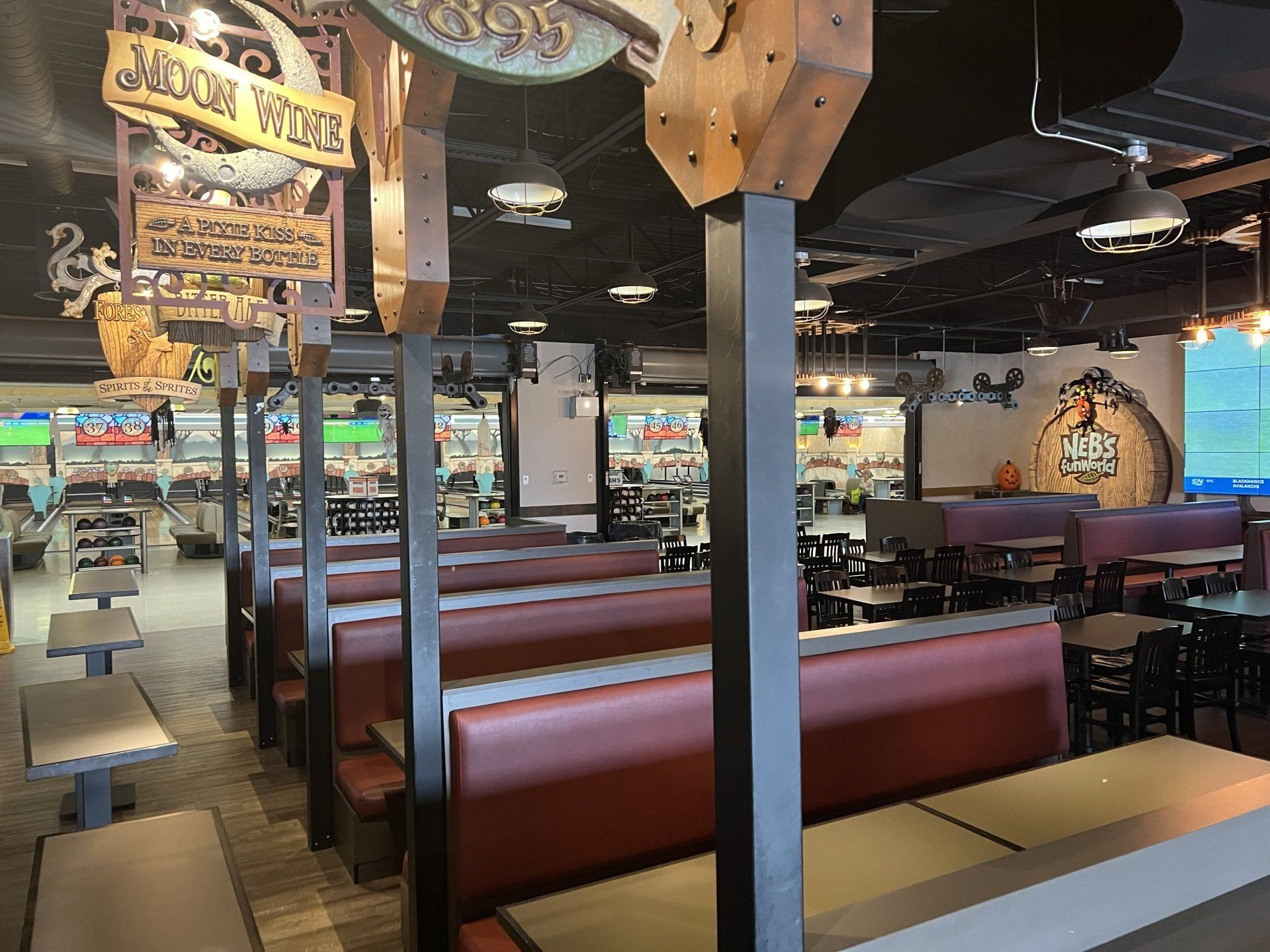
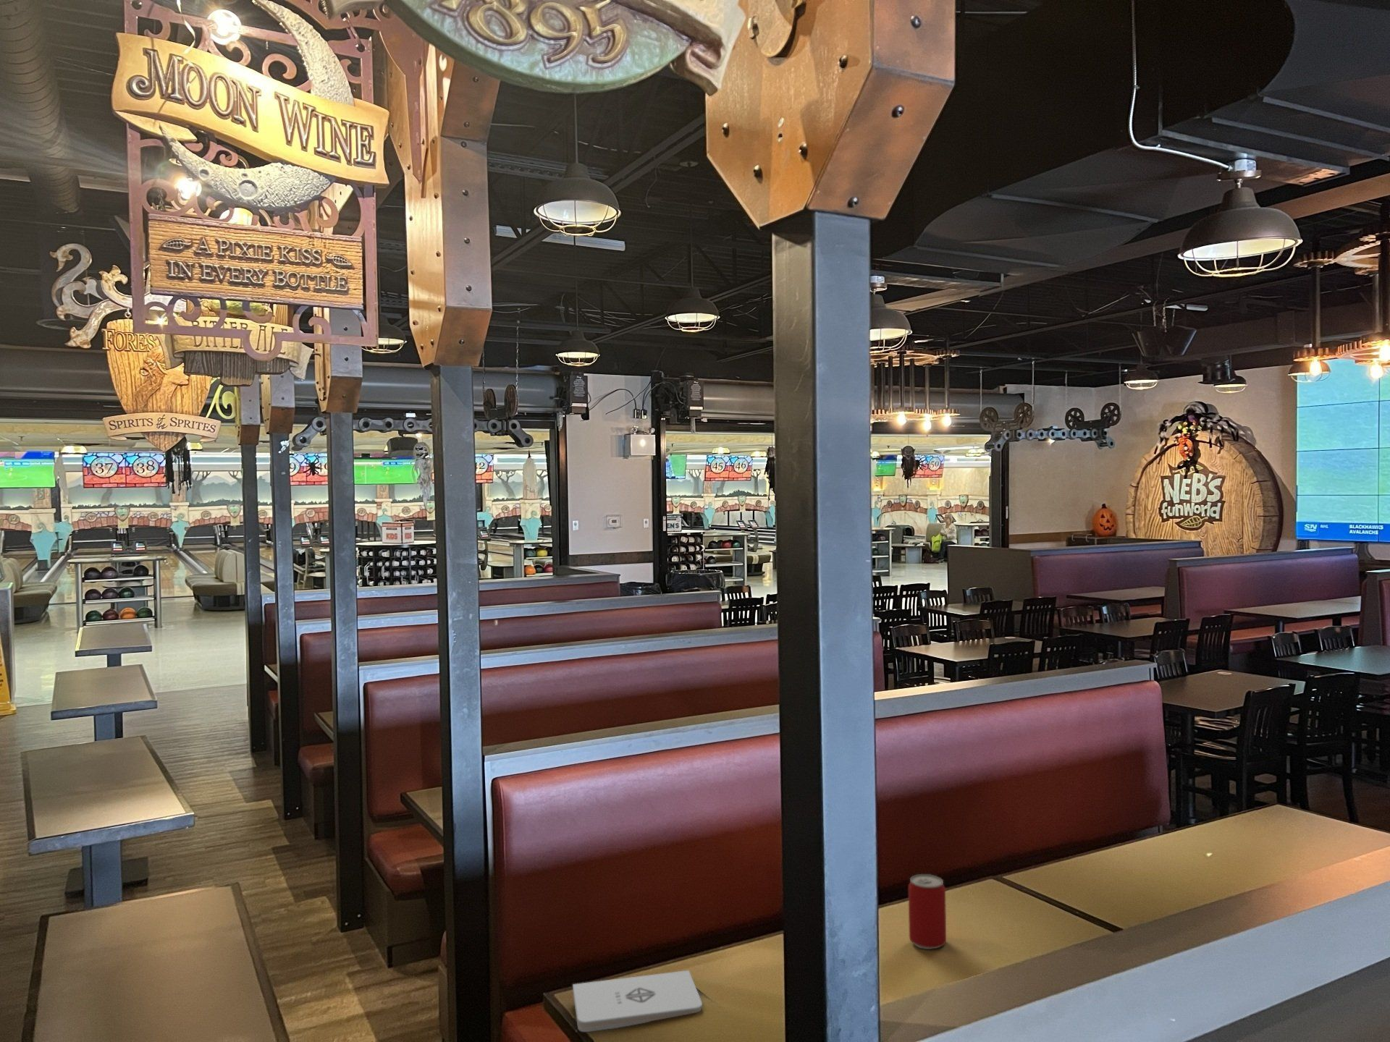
+ notepad [572,970,703,1032]
+ beer can [907,873,947,950]
